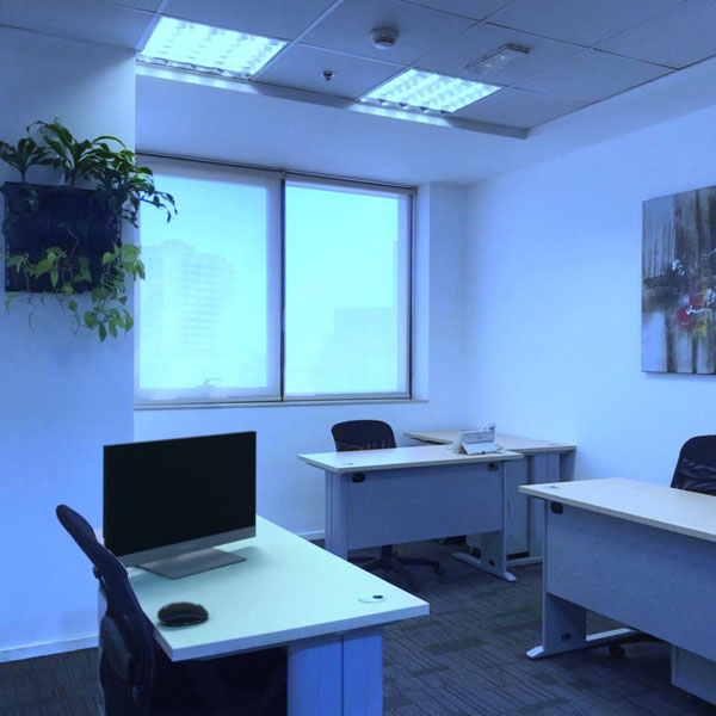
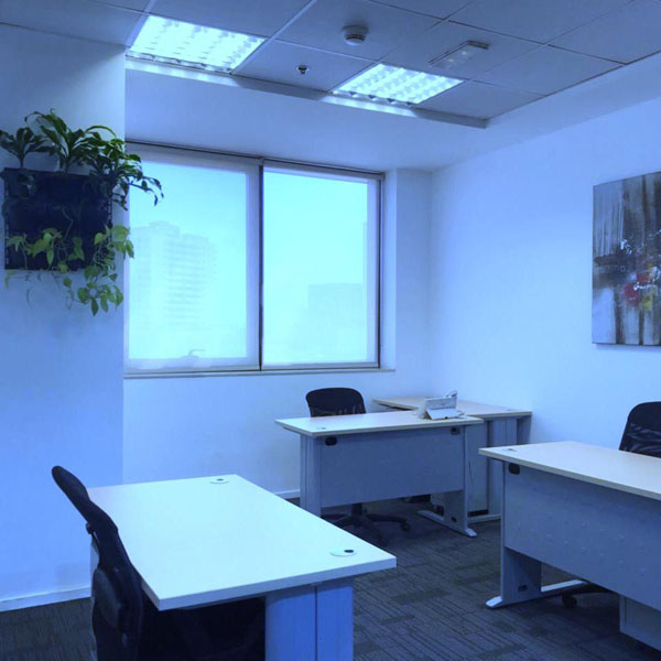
- monitor [101,430,258,581]
- computer mouse [156,600,210,628]
